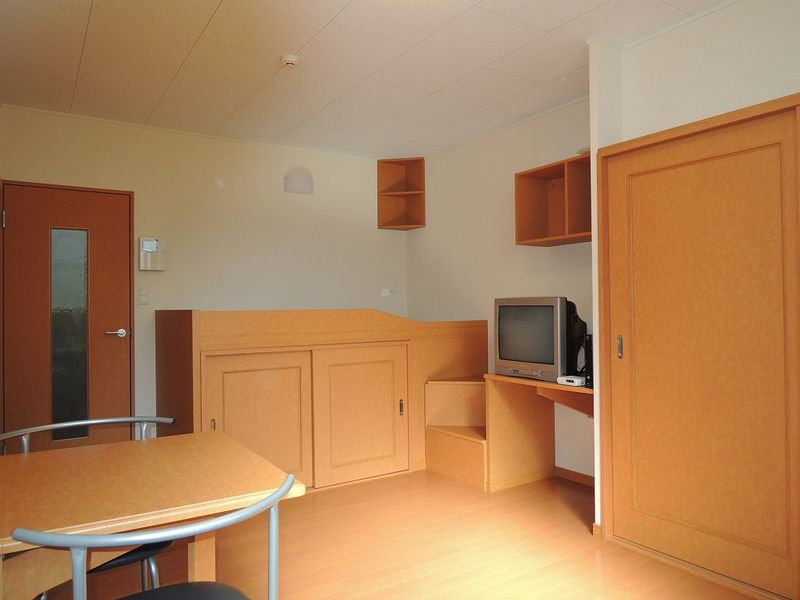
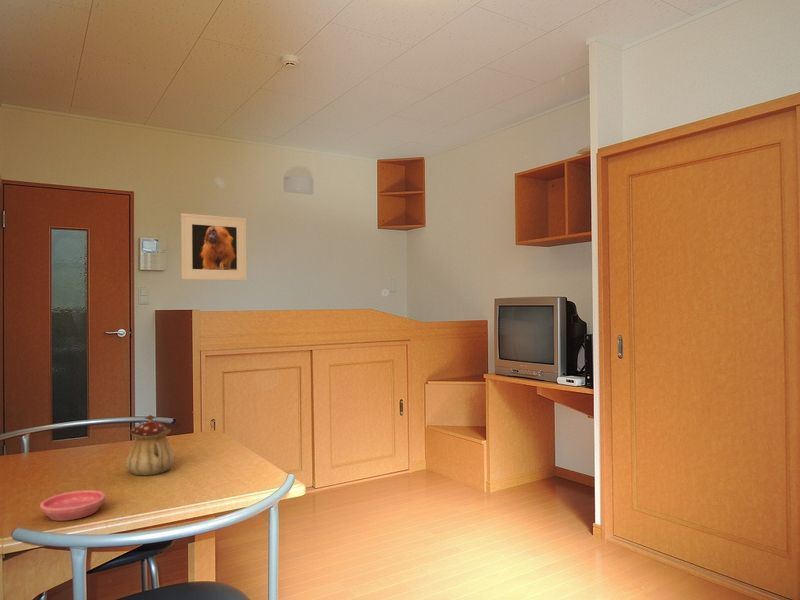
+ saucer [39,489,106,522]
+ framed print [180,212,248,281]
+ teapot [125,414,175,476]
